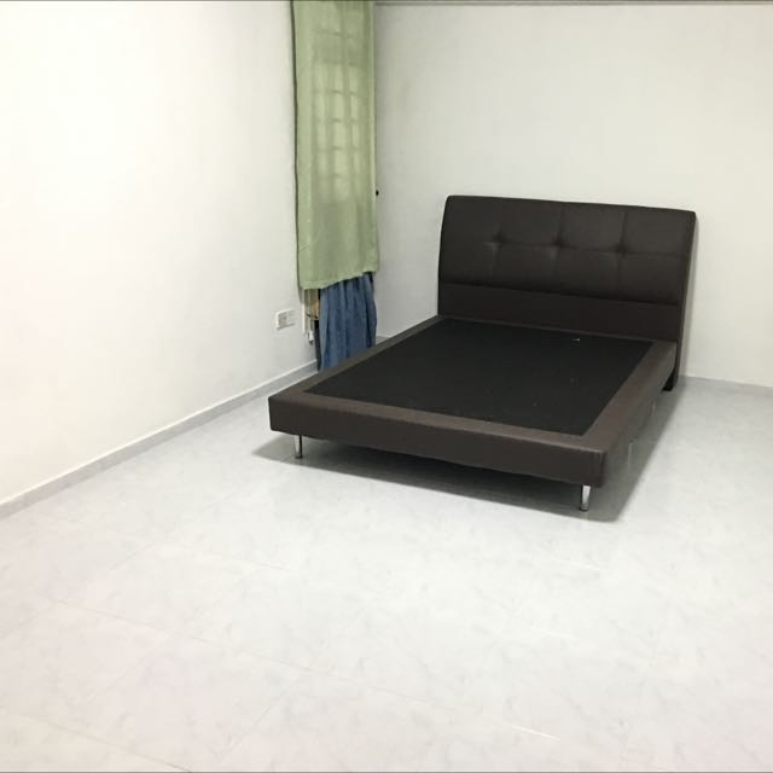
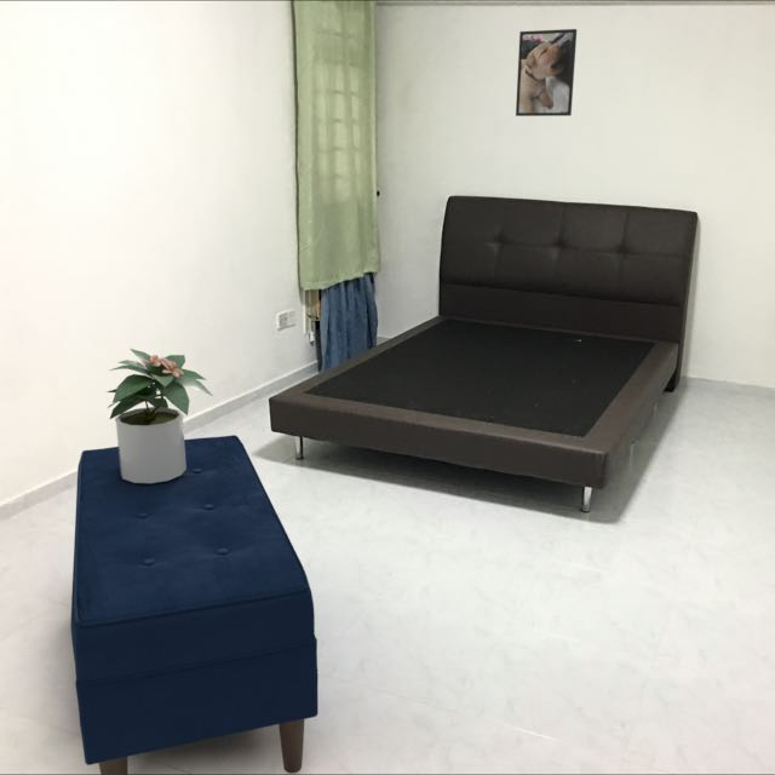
+ bench [69,434,320,775]
+ potted plant [107,348,216,483]
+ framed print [515,28,578,117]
